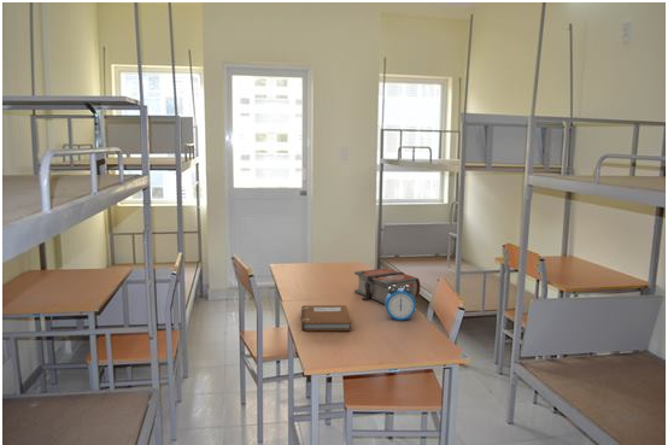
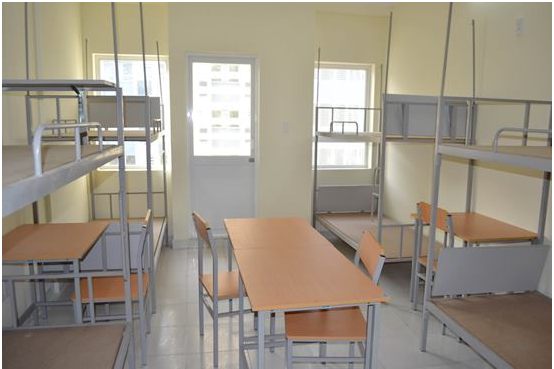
- notebook [300,304,353,332]
- alarm clock [383,286,417,322]
- bible [353,267,422,305]
